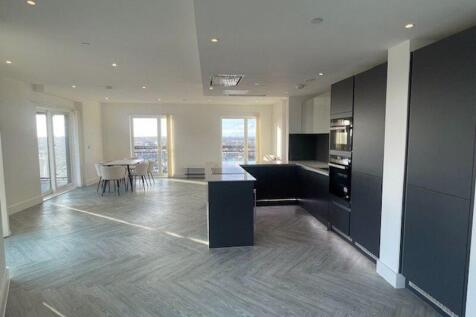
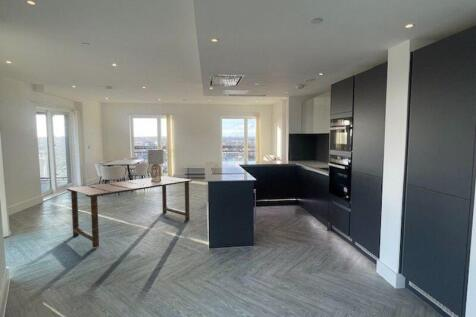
+ dining table [66,175,193,248]
+ lamp [147,149,165,181]
